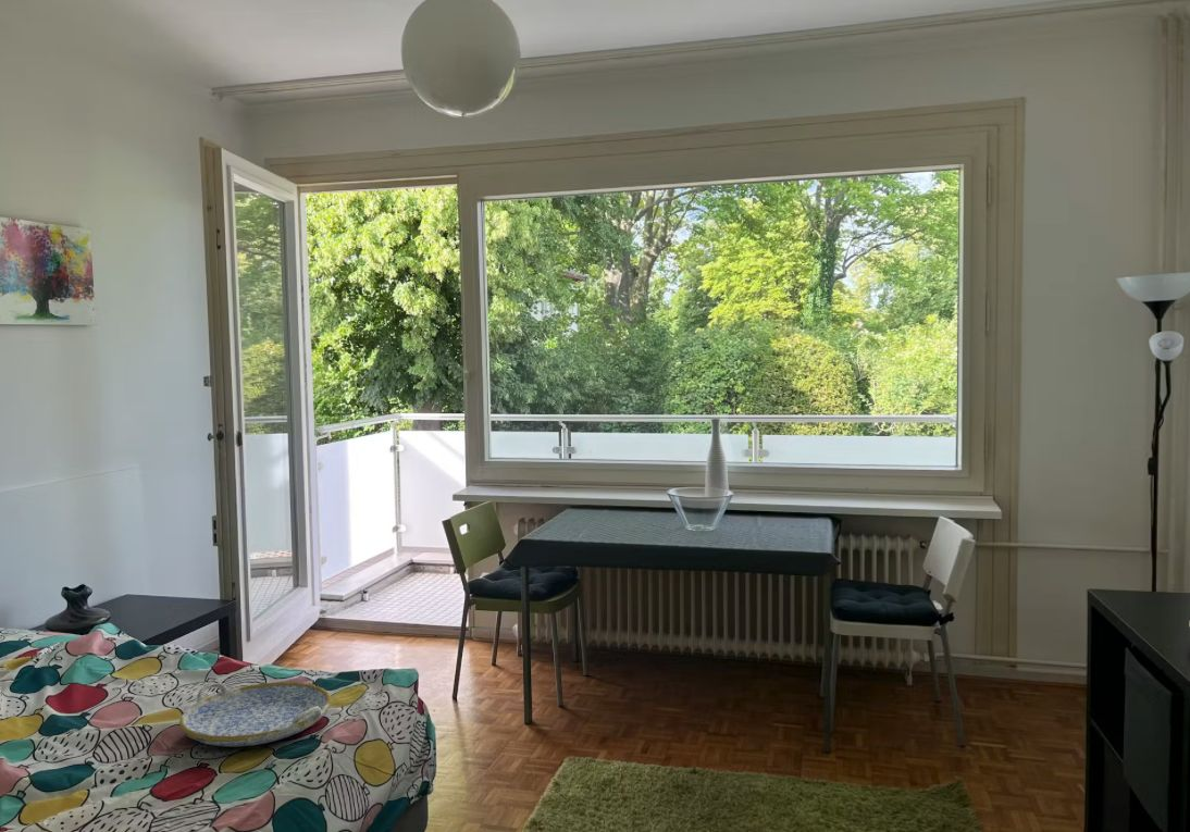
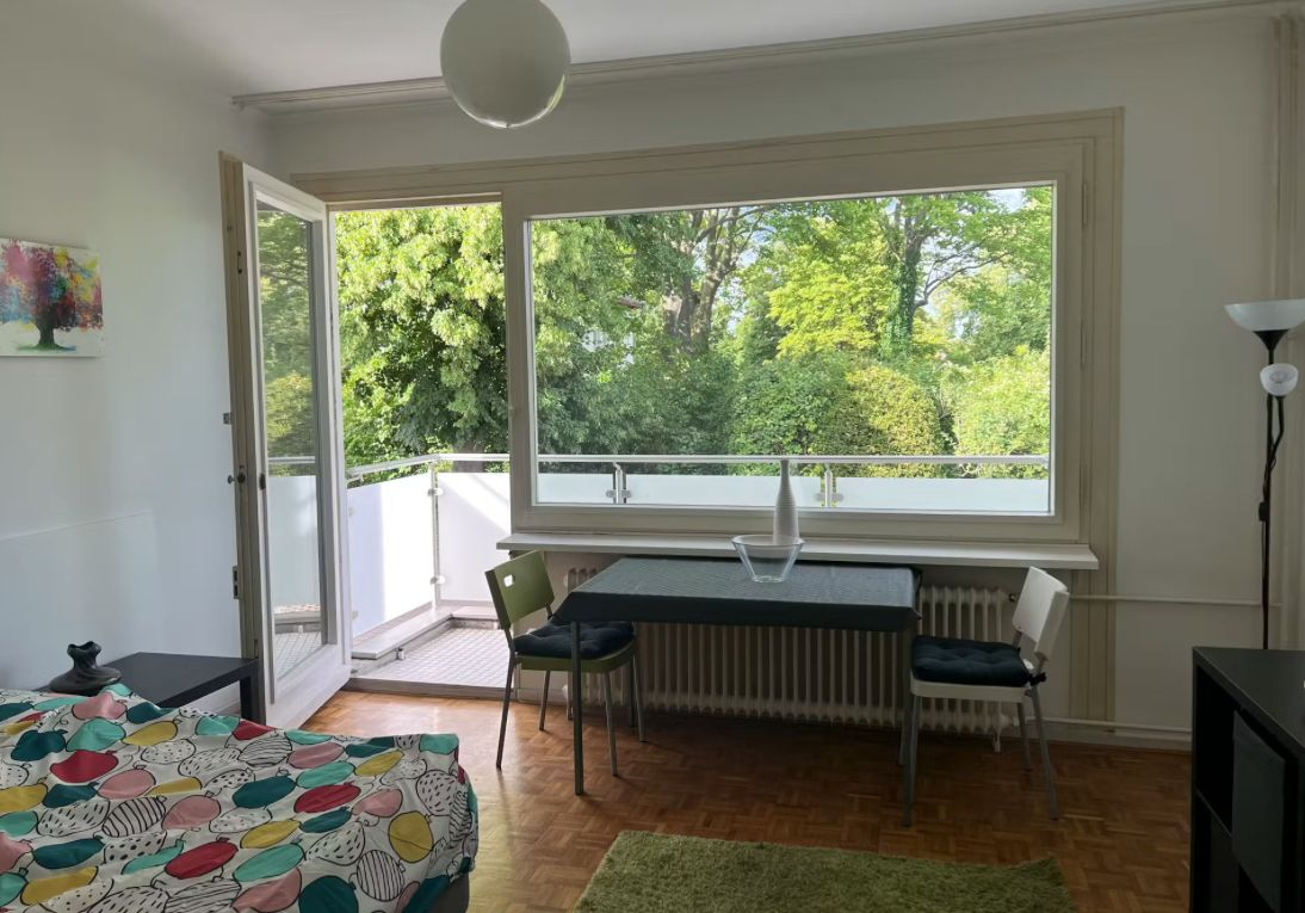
- serving tray [178,681,333,747]
